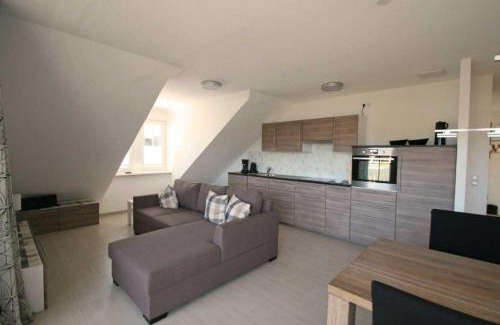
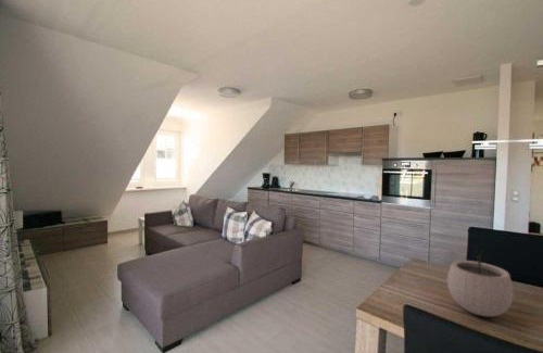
+ plant pot [446,248,515,318]
